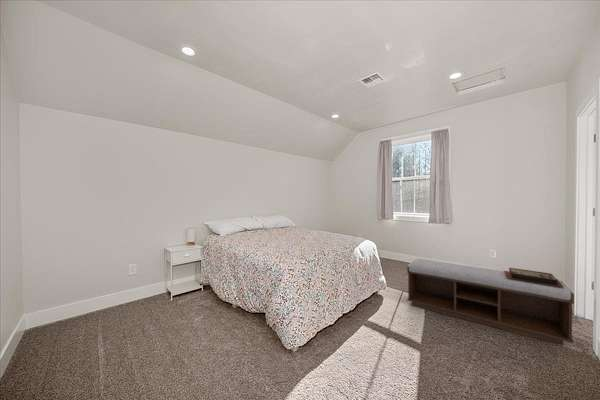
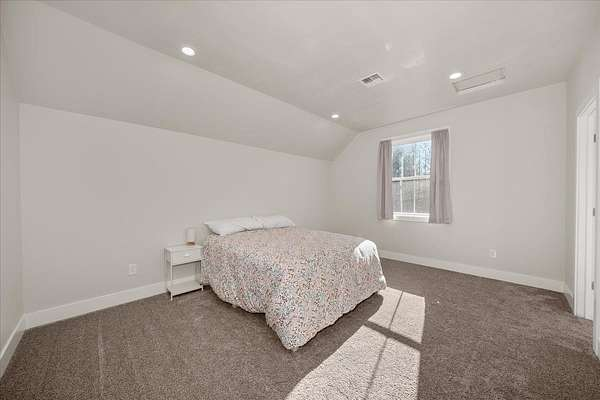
- bench [406,258,575,346]
- decorative box [503,267,563,287]
